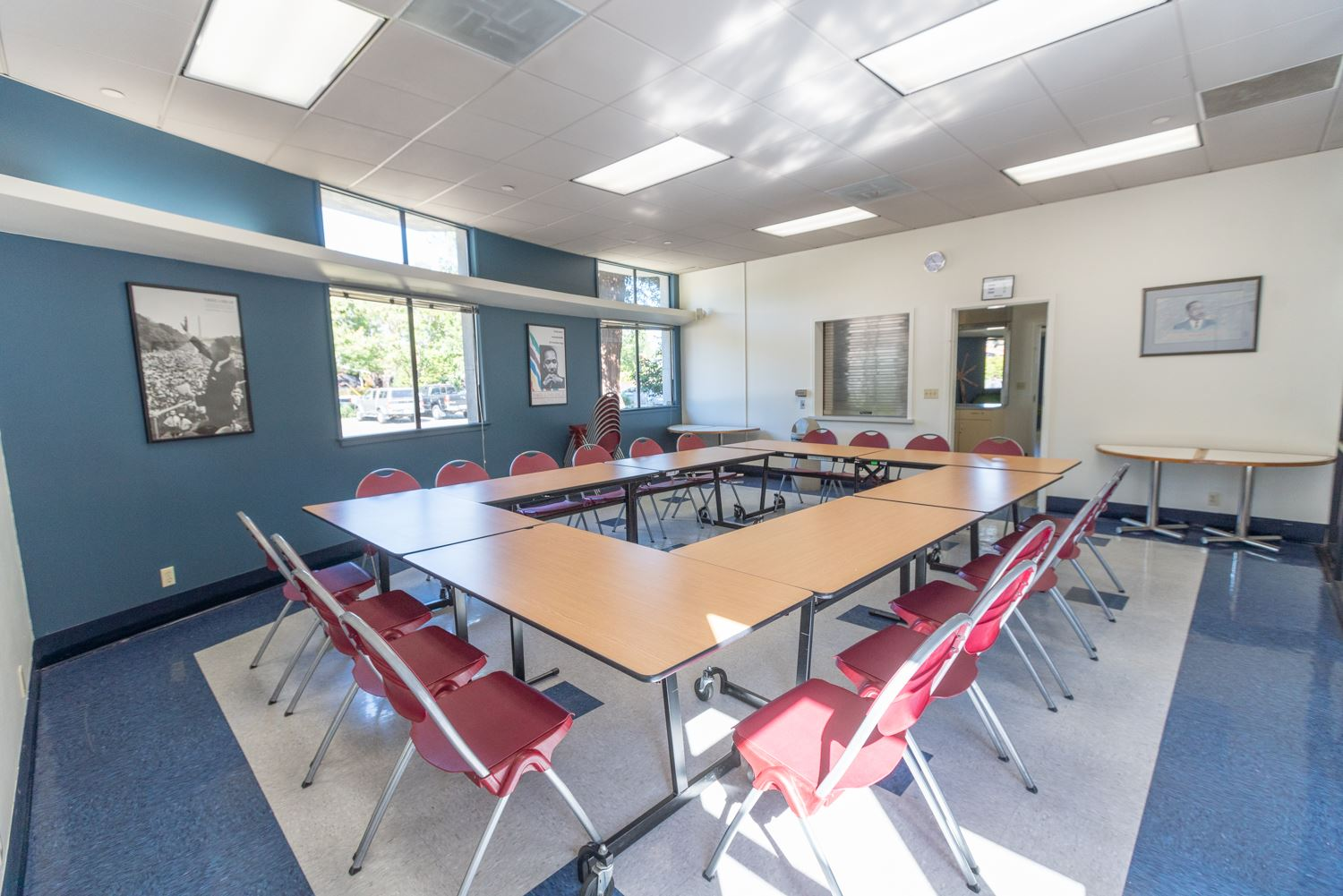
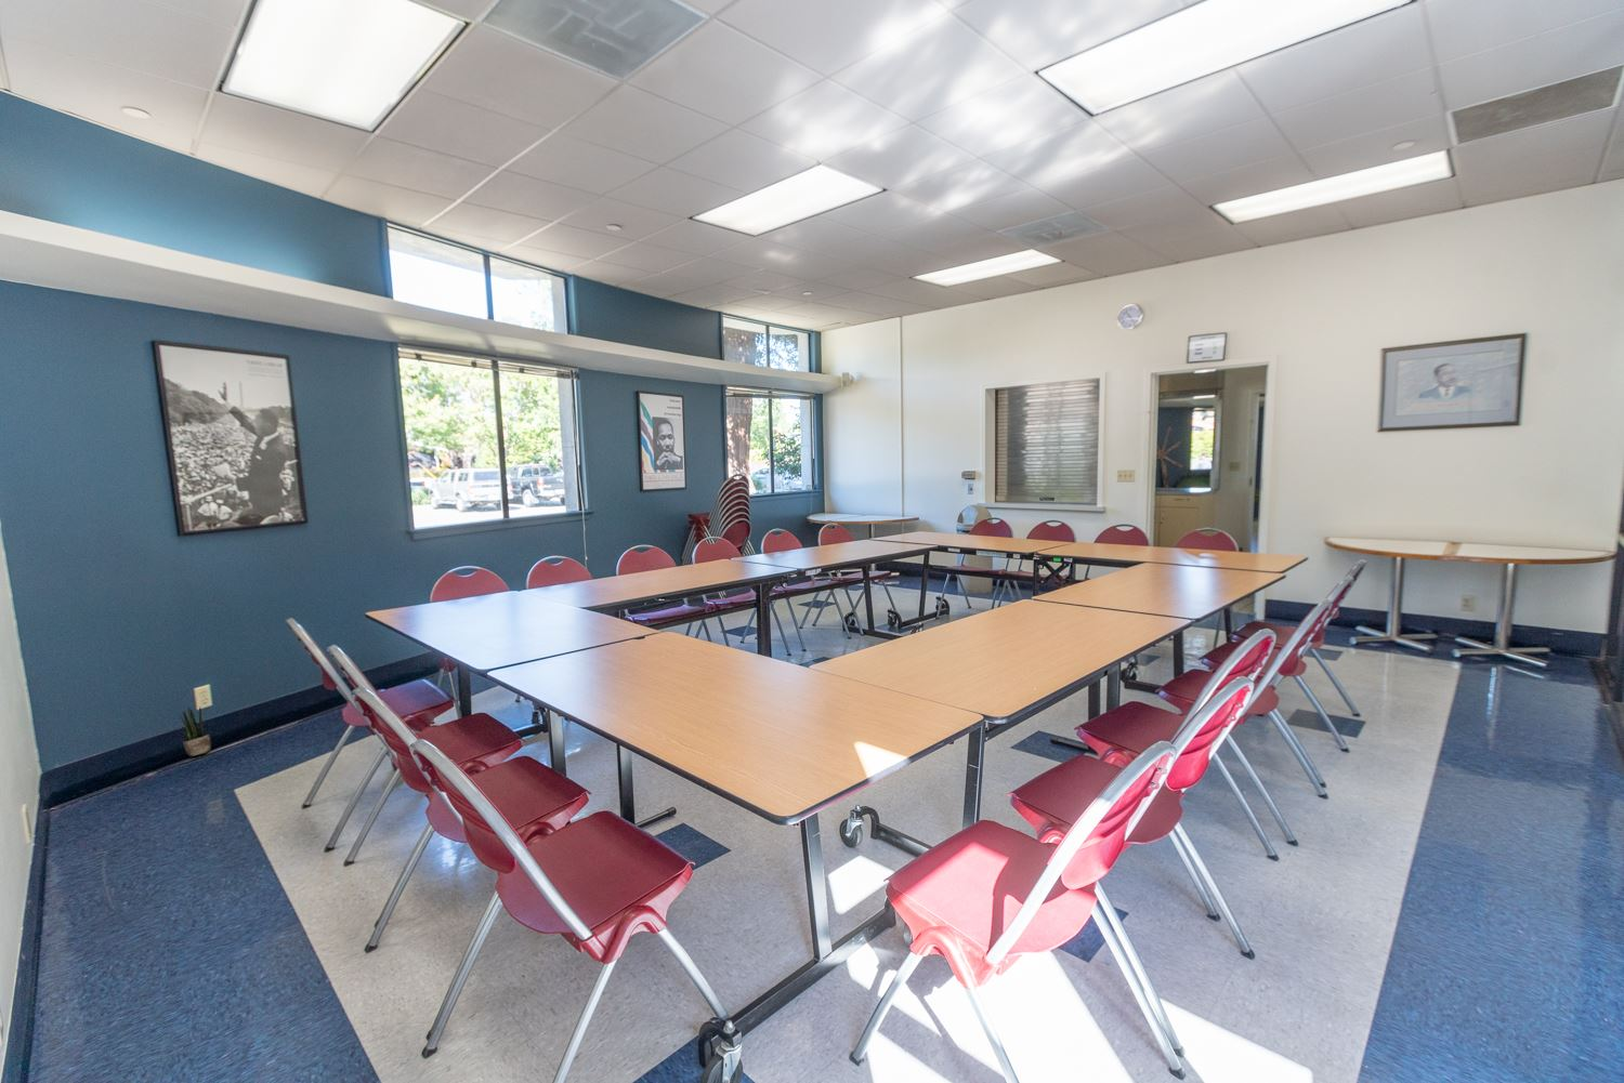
+ potted plant [179,707,212,758]
